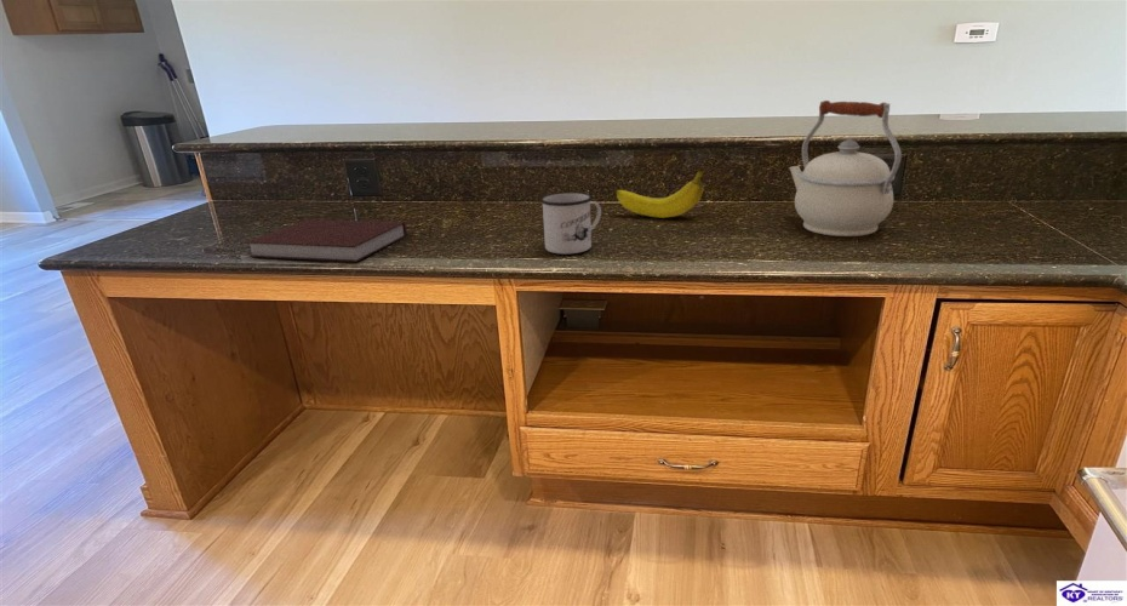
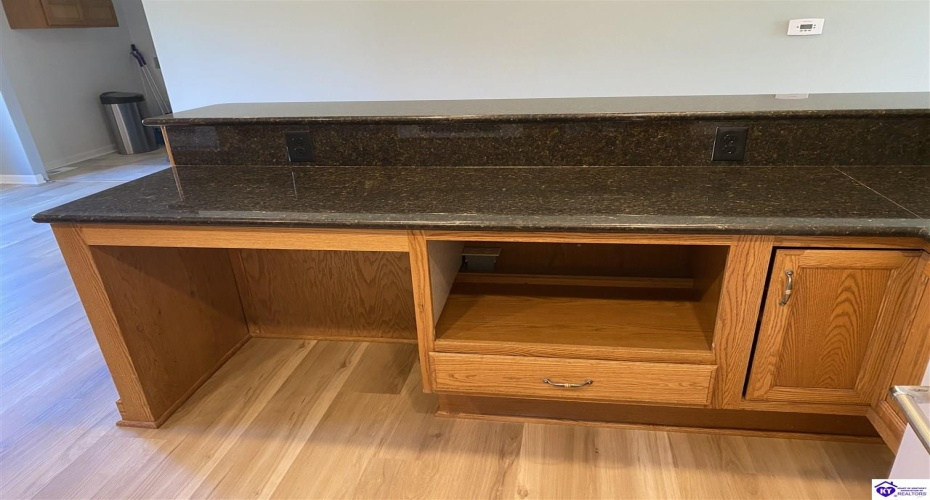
- kettle [789,99,903,238]
- mug [539,191,602,256]
- notebook [245,218,408,263]
- fruit [614,166,708,219]
